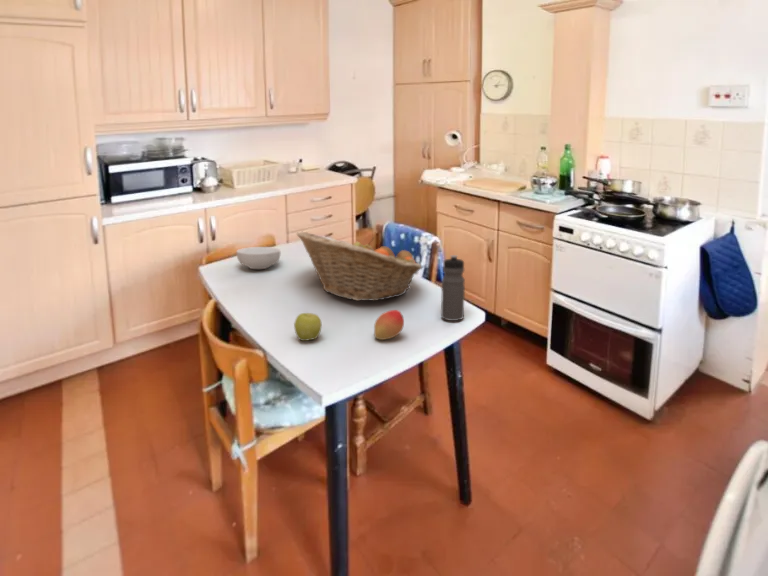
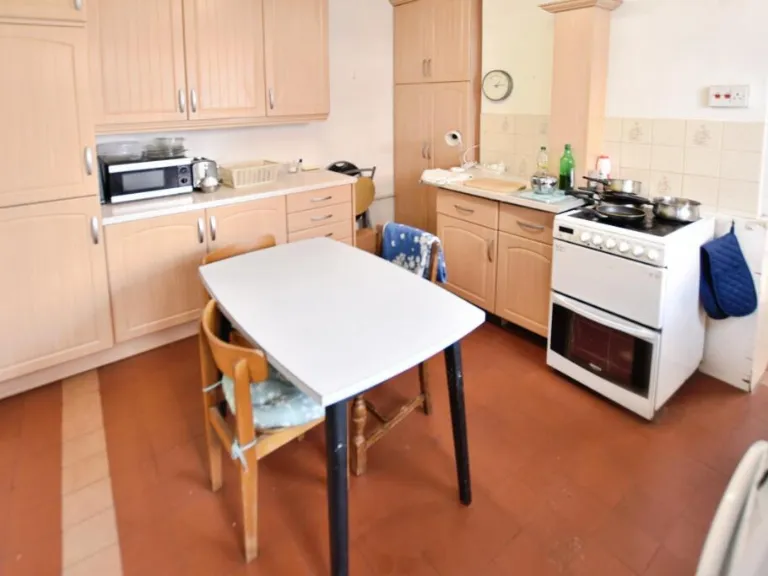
- cereal bowl [235,246,281,270]
- water bottle [440,254,466,322]
- apple [293,312,323,342]
- fruit basket [296,231,423,302]
- fruit [373,309,405,341]
